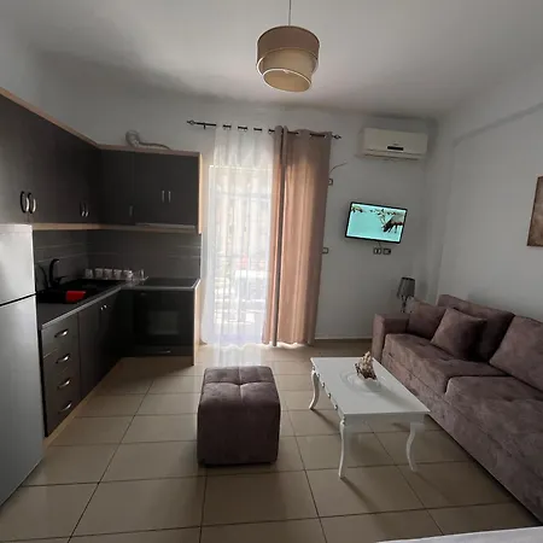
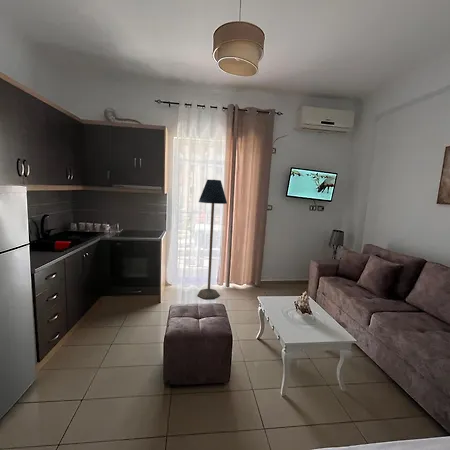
+ floor lamp [197,179,228,300]
